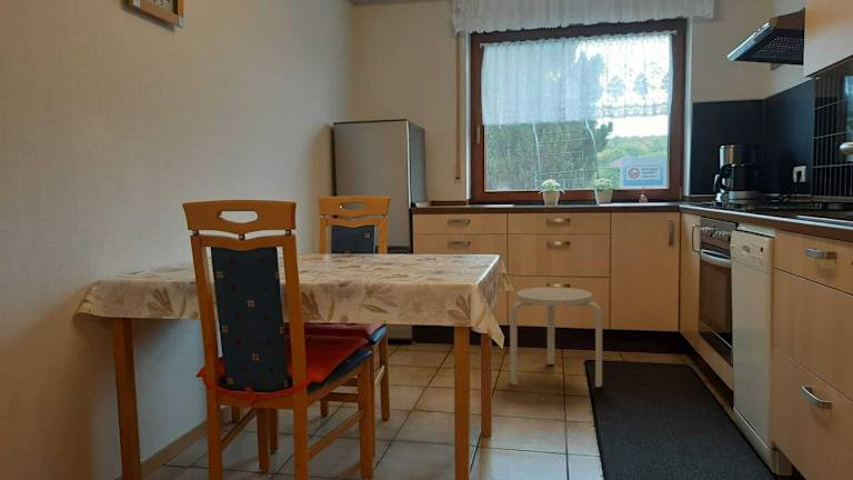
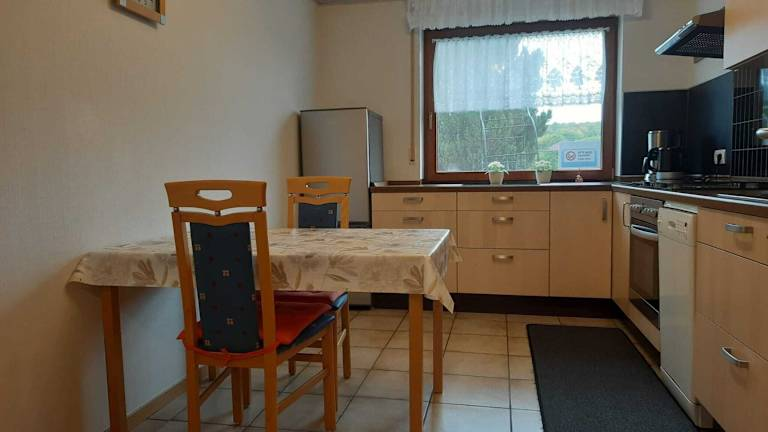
- stool [509,287,603,389]
